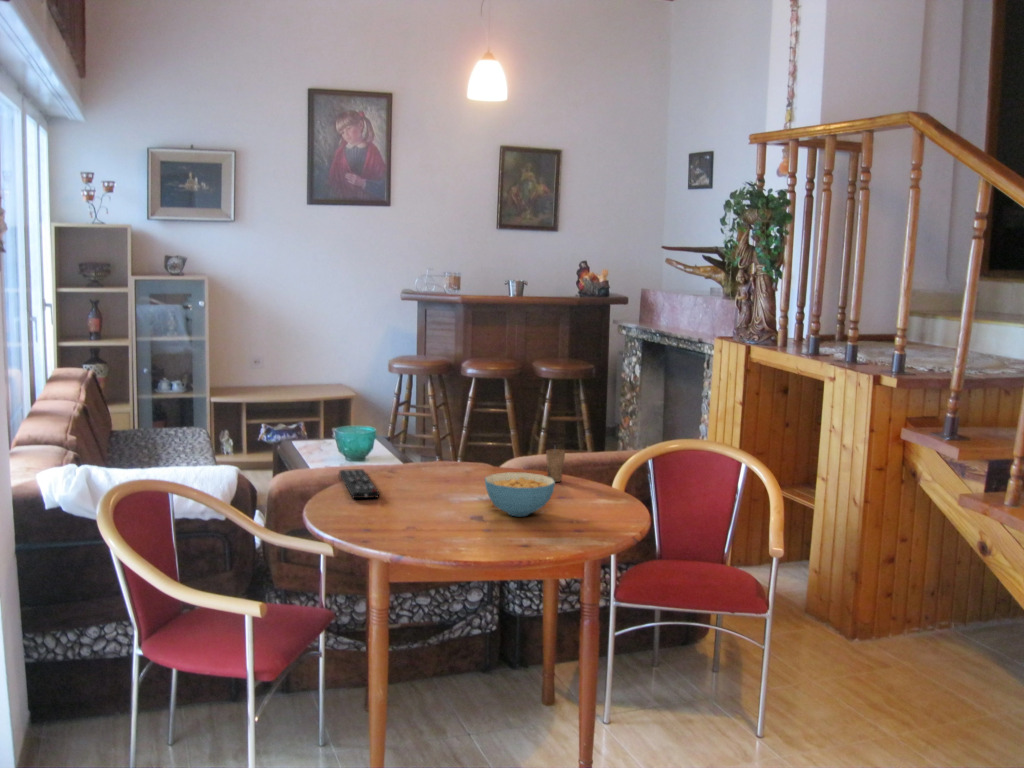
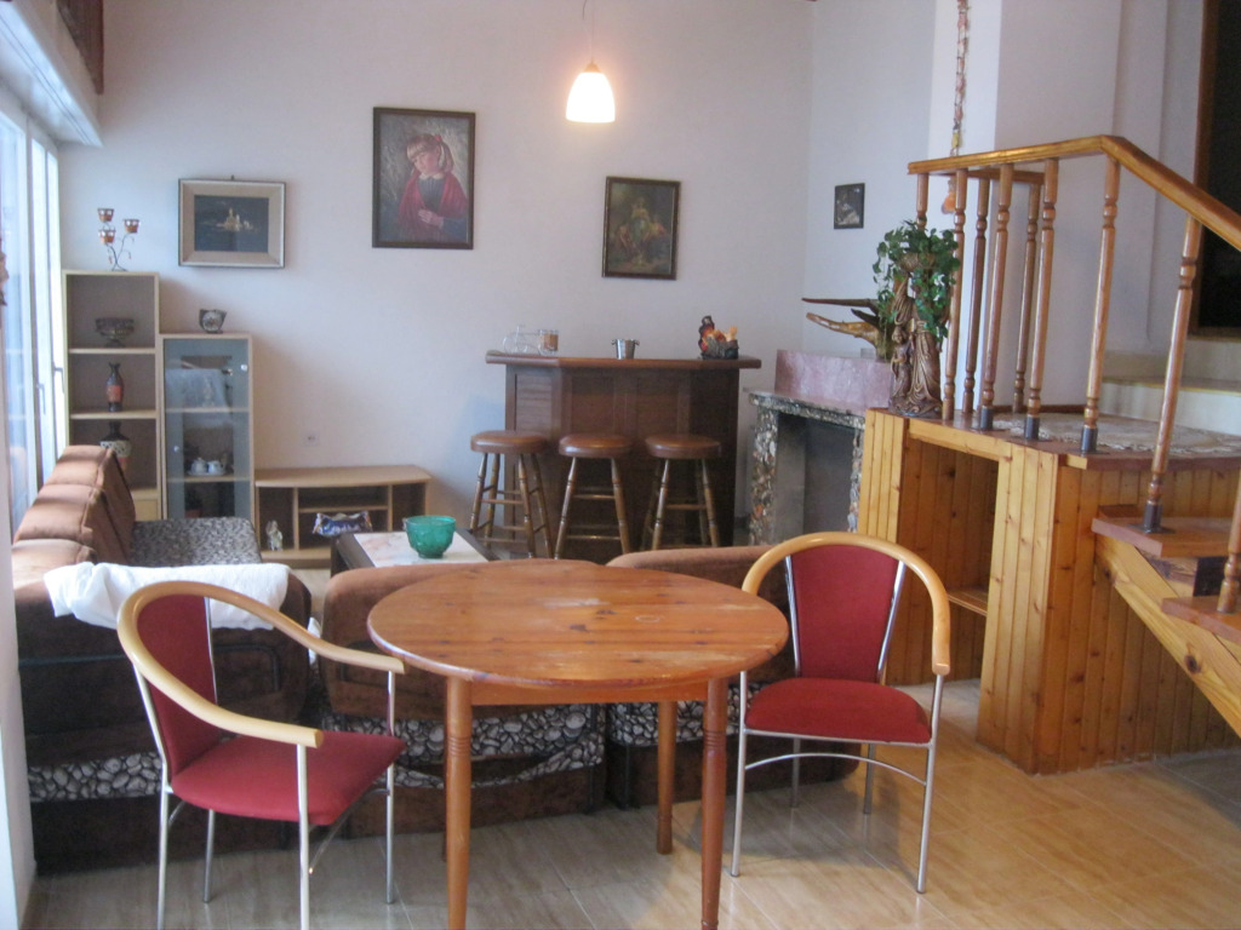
- cereal bowl [484,471,556,517]
- remote control [338,468,380,499]
- cup [545,444,566,483]
